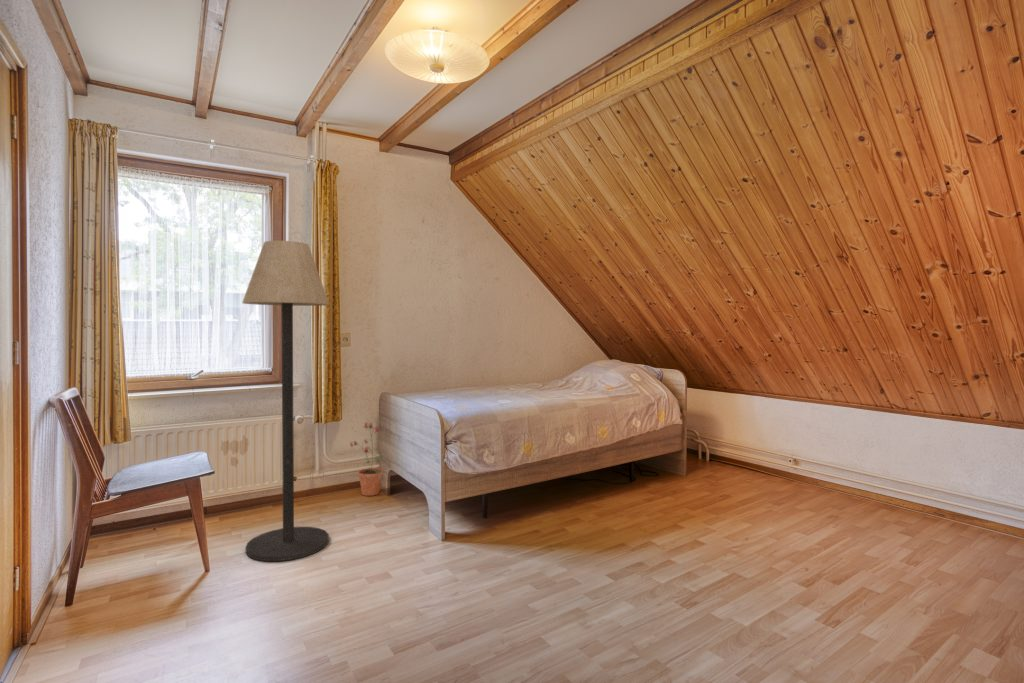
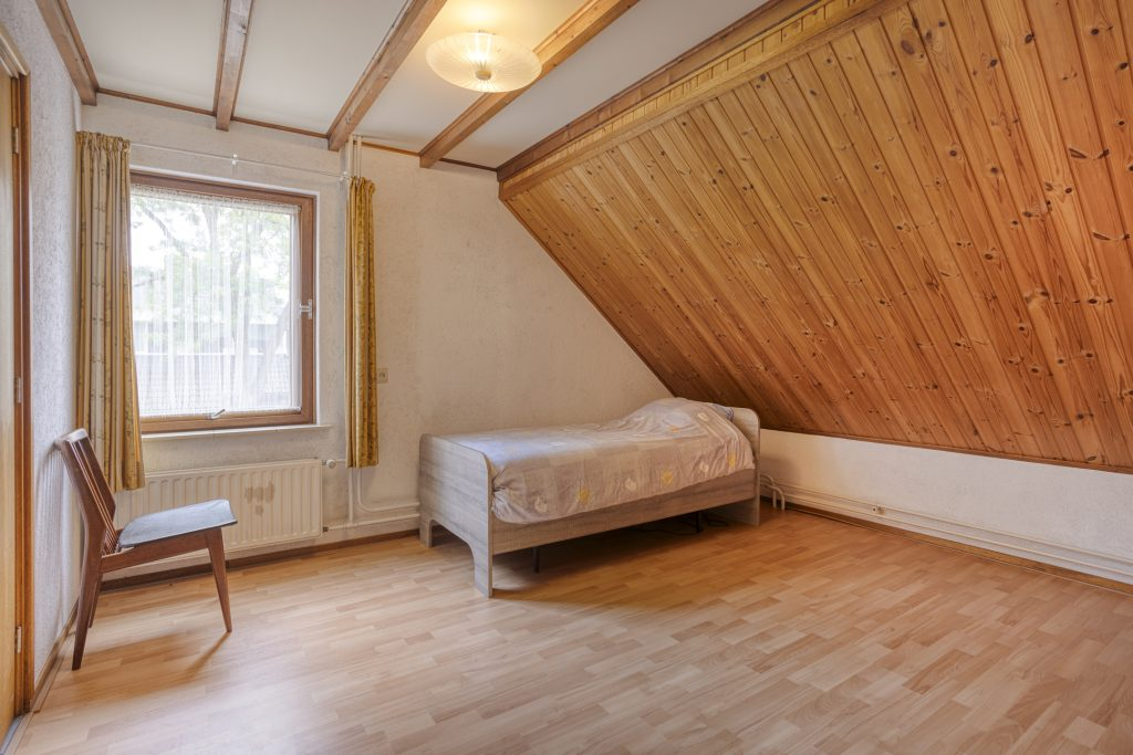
- floor lamp [241,240,330,562]
- potted plant [349,421,384,497]
